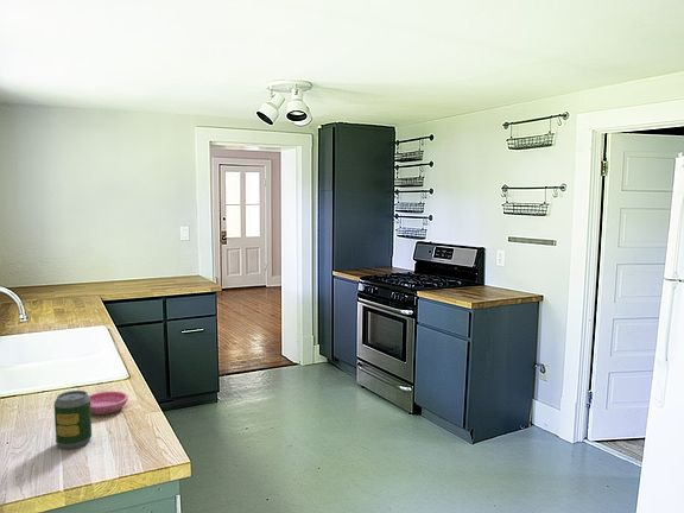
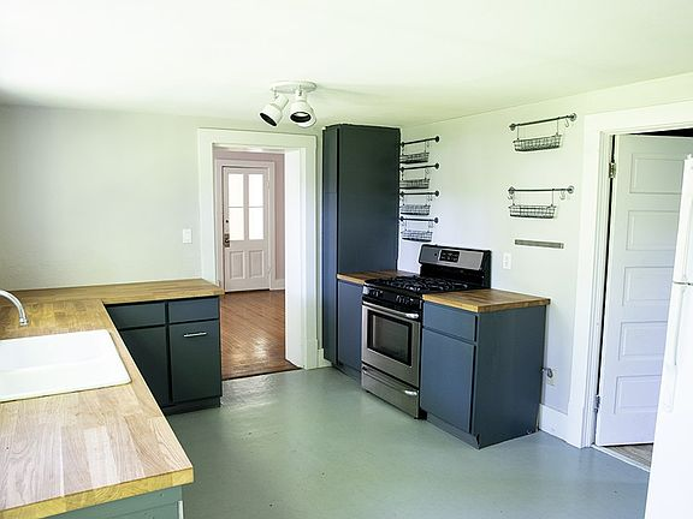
- saucer [88,391,129,416]
- soda can [53,390,93,450]
